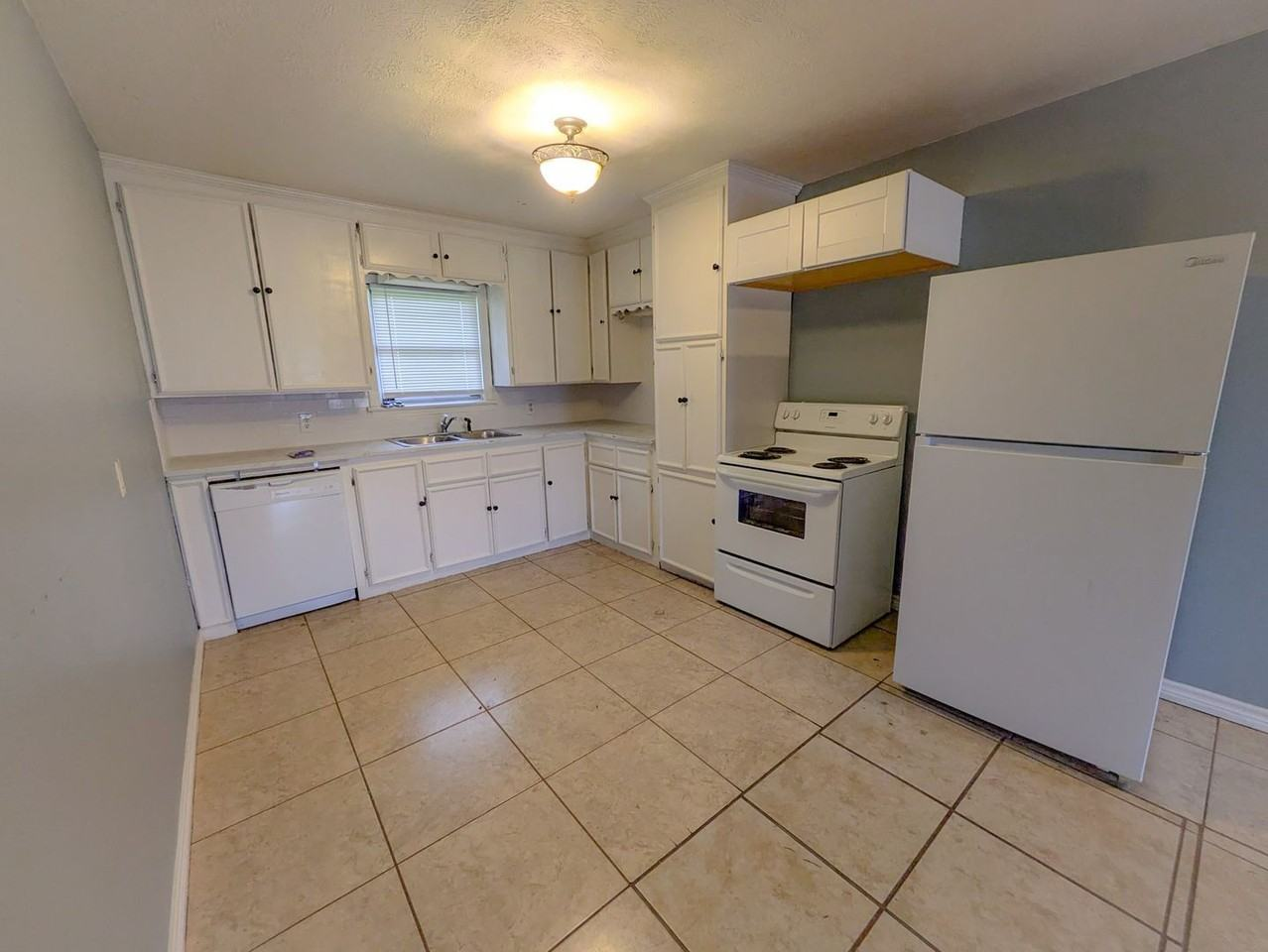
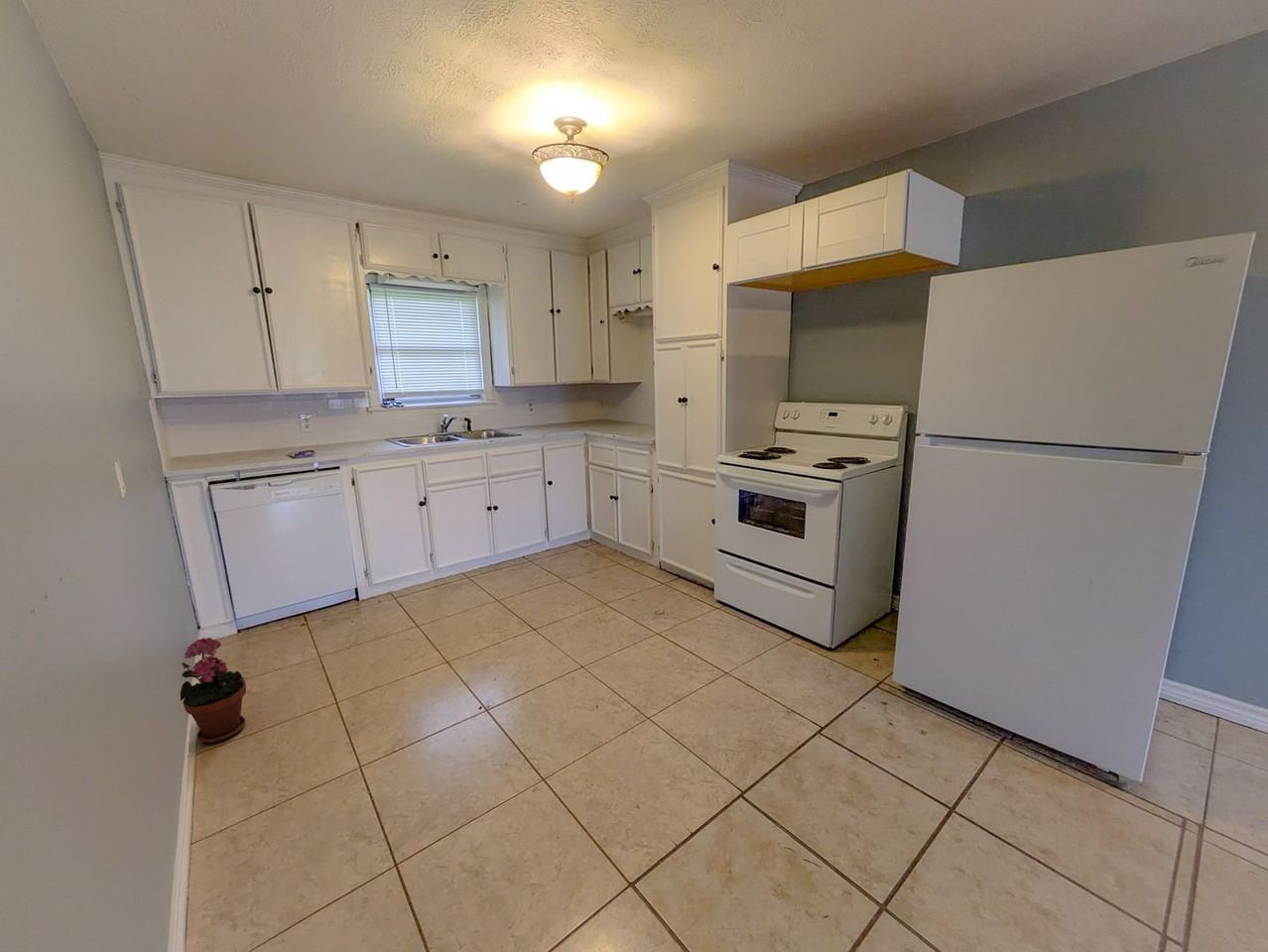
+ potted plant [180,637,247,744]
